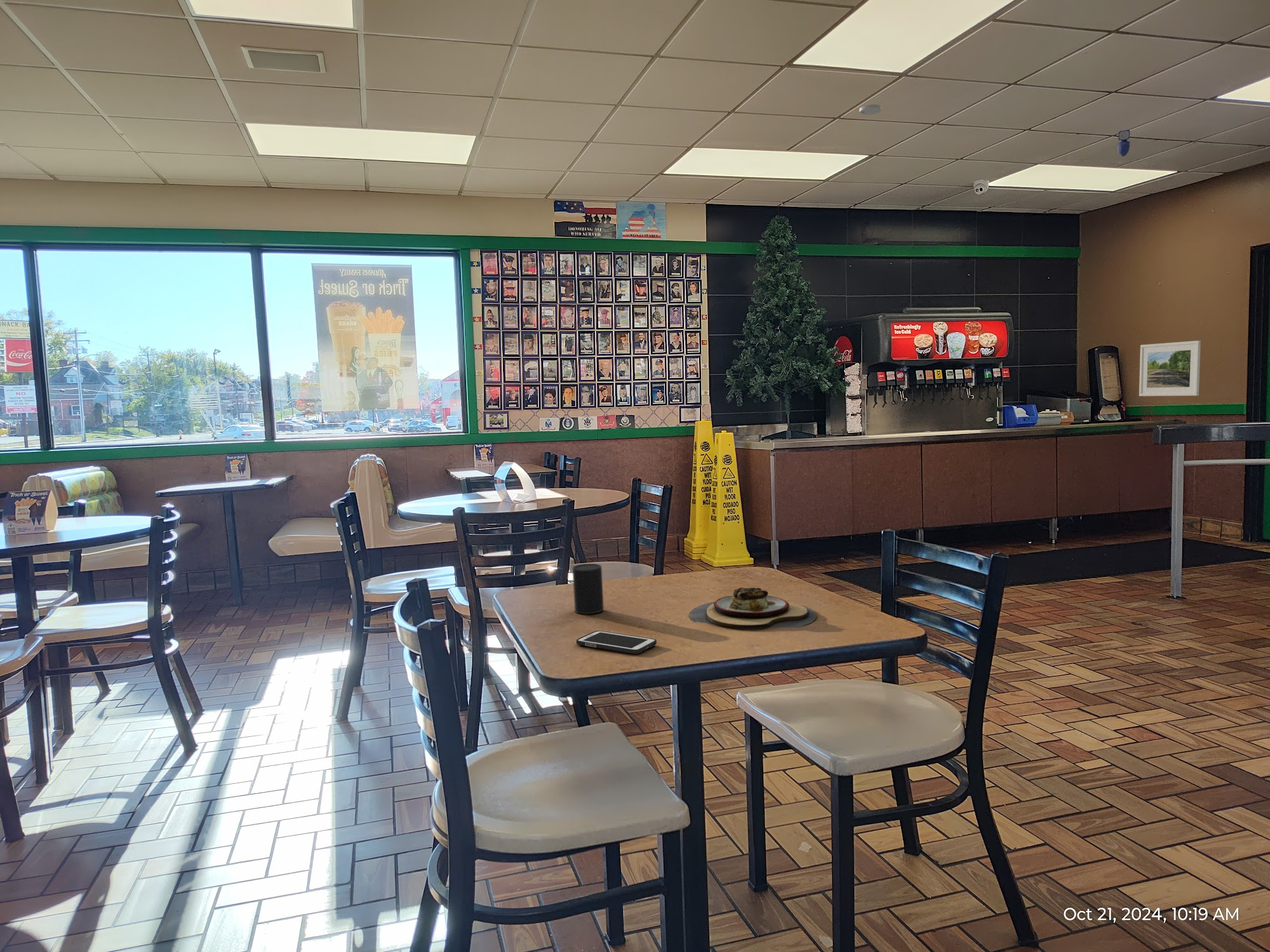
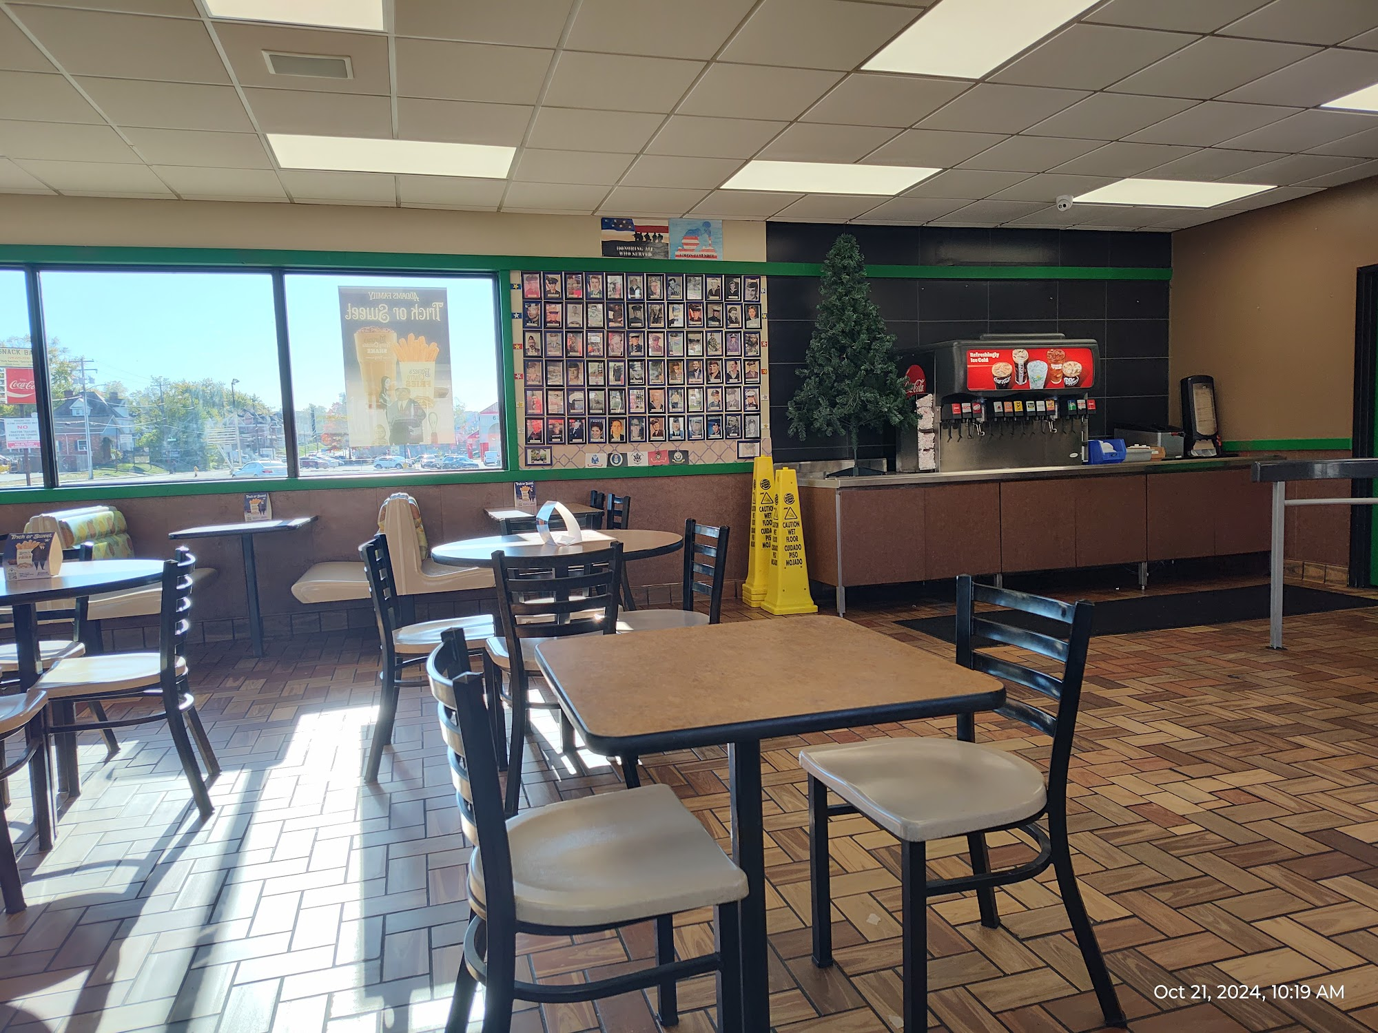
- smoke detector [859,104,882,116]
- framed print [1139,340,1201,397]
- plate [688,587,817,630]
- cell phone [575,630,657,655]
- cup [572,563,605,615]
- security camera [1117,129,1130,157]
